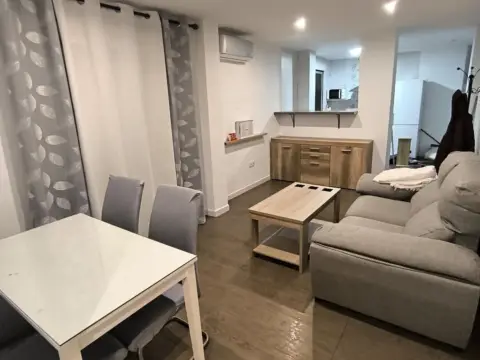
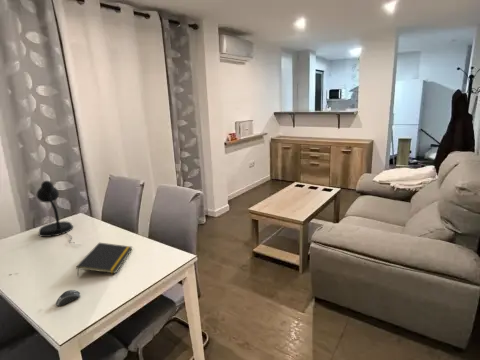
+ desk lamp [36,180,74,244]
+ notepad [75,242,133,277]
+ computer mouse [55,289,81,307]
